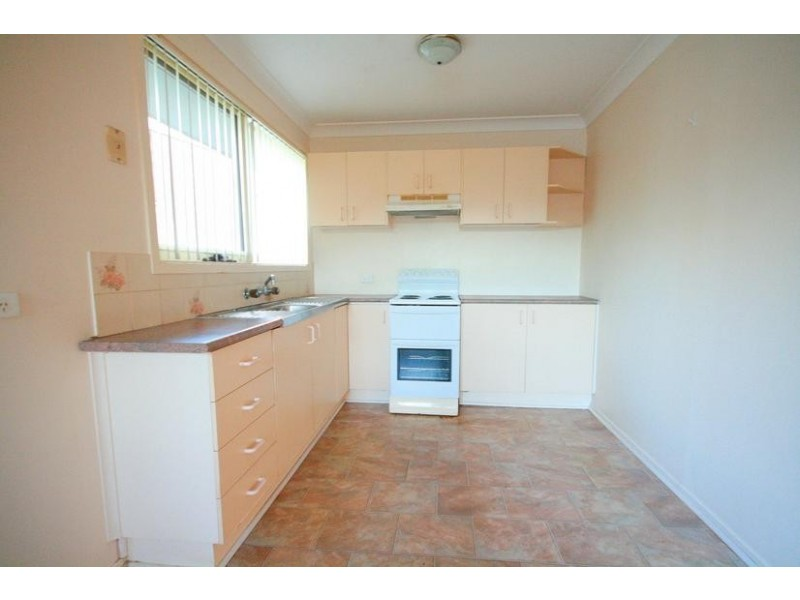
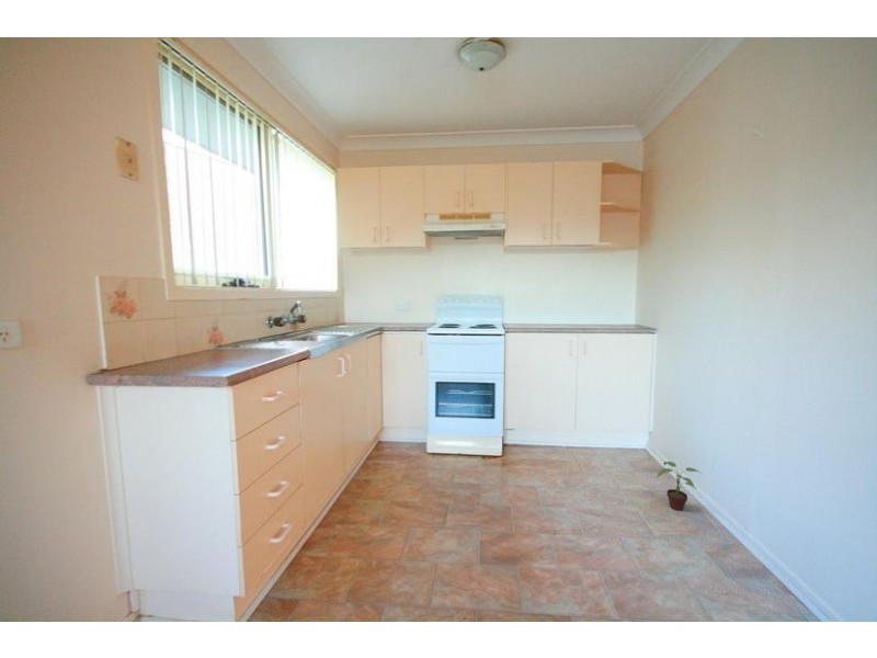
+ potted plant [656,461,703,512]
